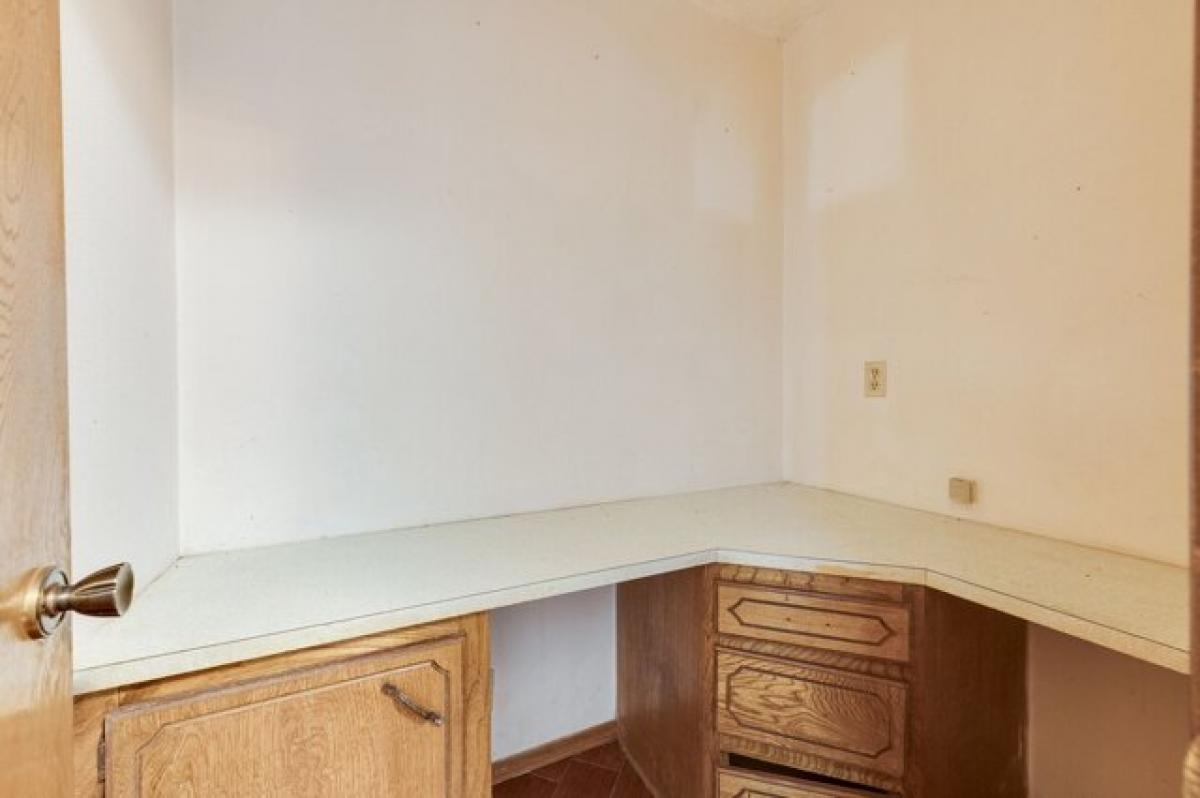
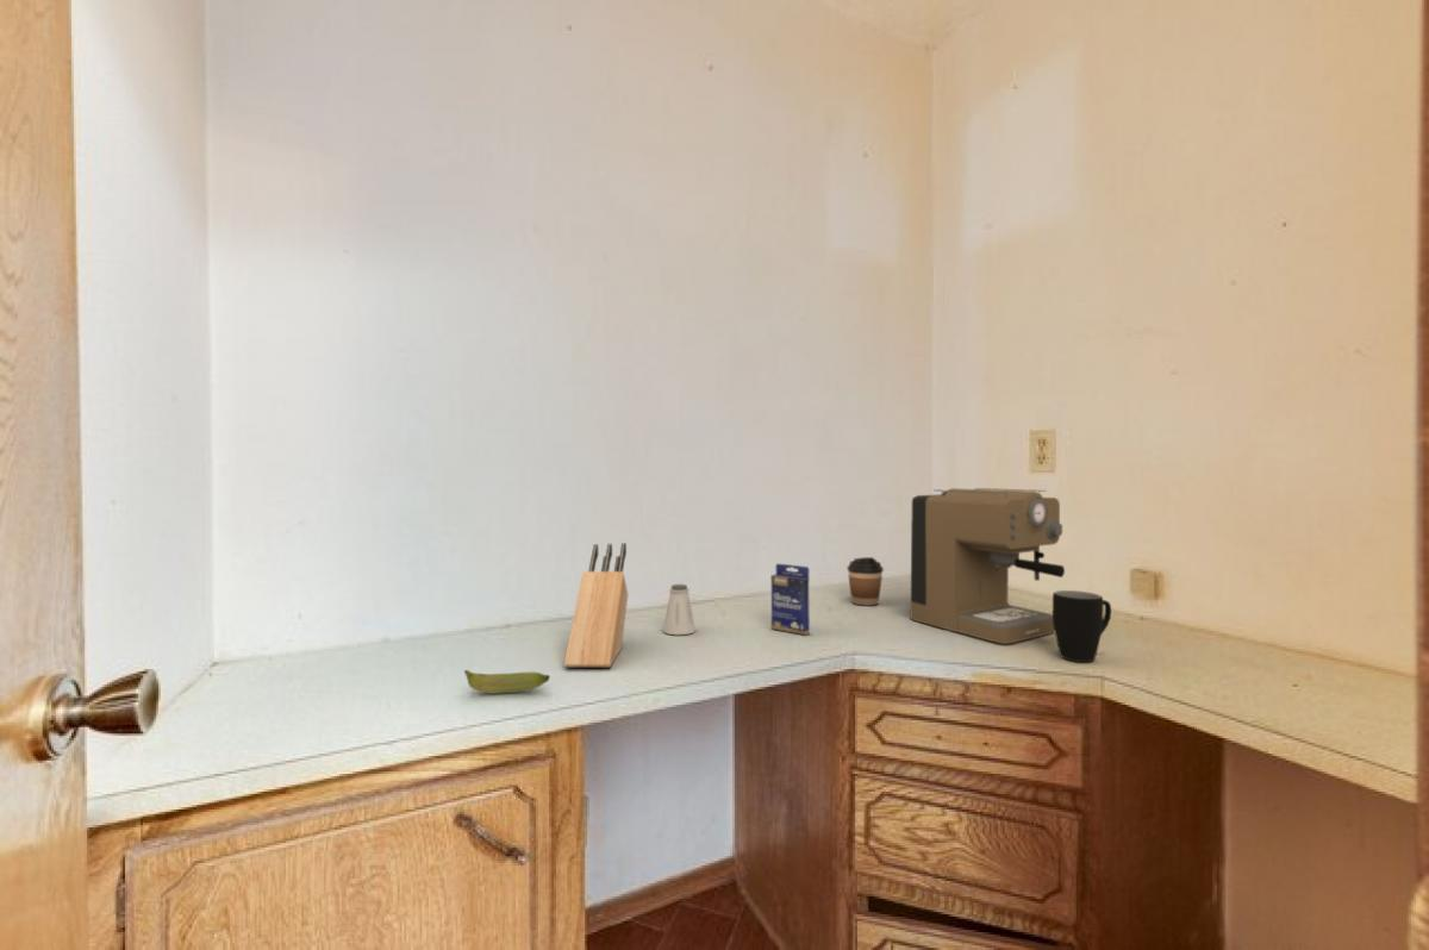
+ knife block [563,542,629,669]
+ coffee maker [910,487,1066,645]
+ coffee cup [847,556,885,606]
+ saltshaker [662,583,697,636]
+ mug [1052,589,1112,663]
+ banana [463,669,551,694]
+ small box [770,562,811,637]
